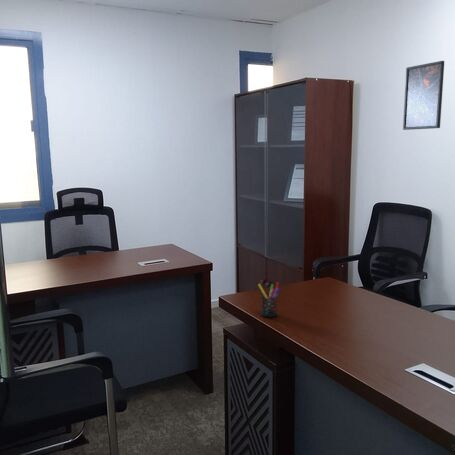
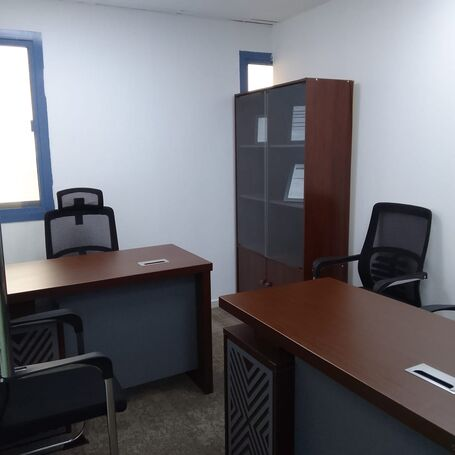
- pen holder [257,282,281,318]
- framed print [402,60,445,131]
